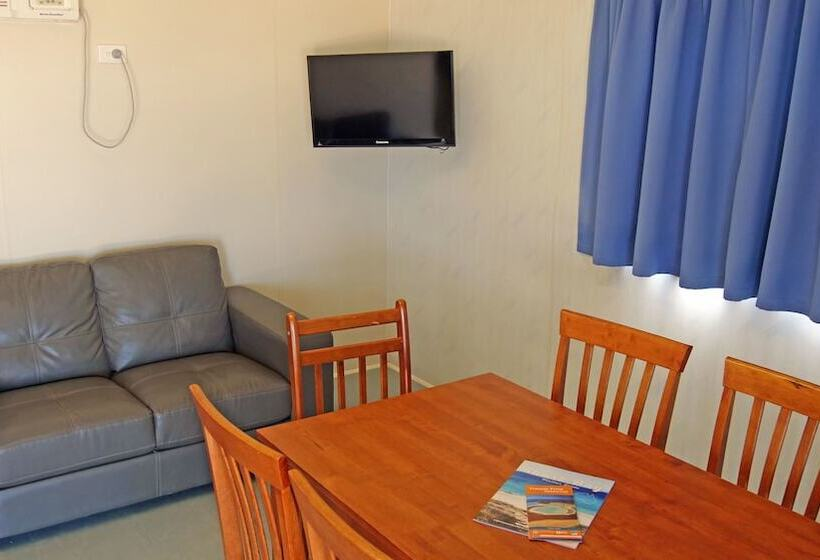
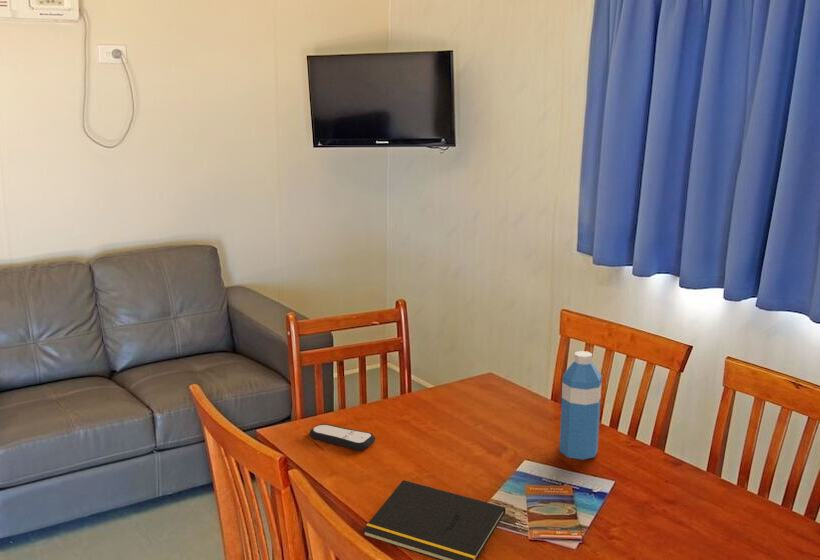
+ water bottle [558,350,603,461]
+ notepad [361,479,506,560]
+ remote control [308,423,376,452]
